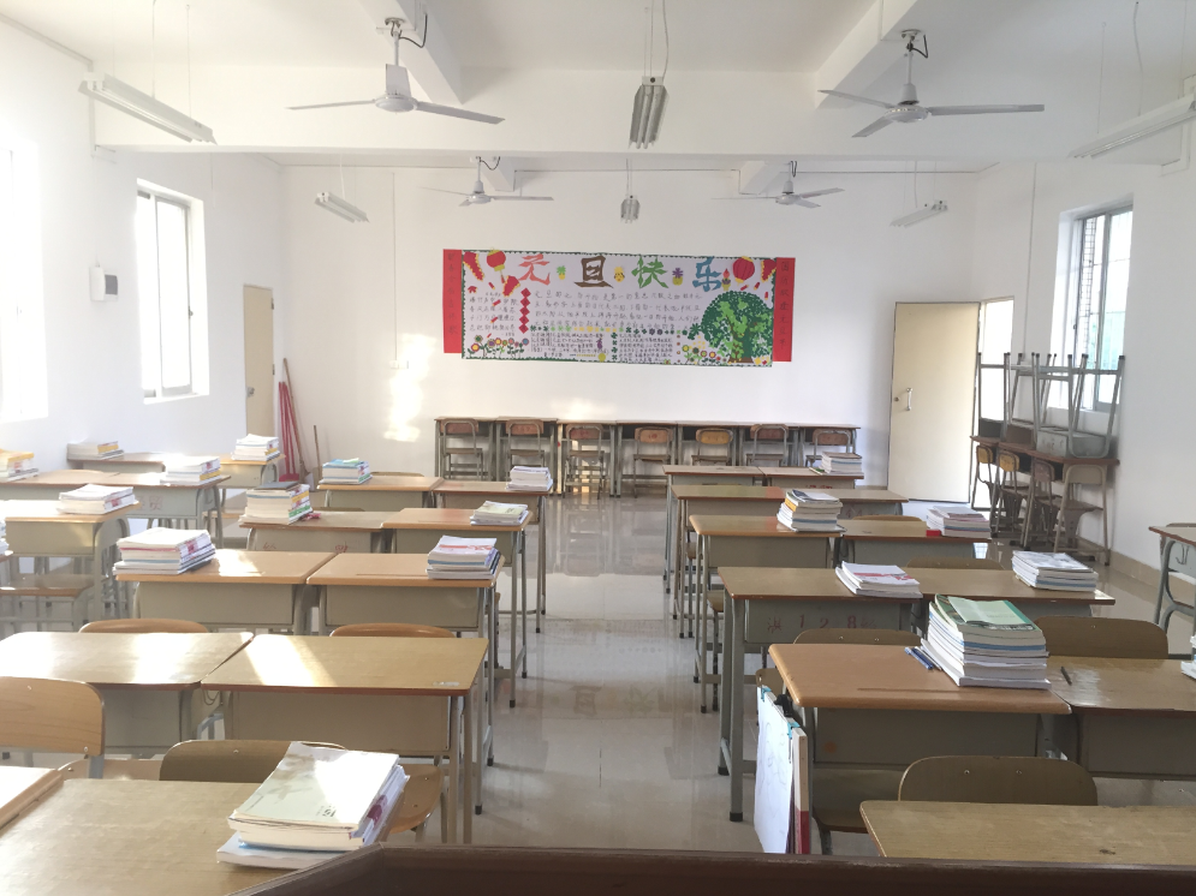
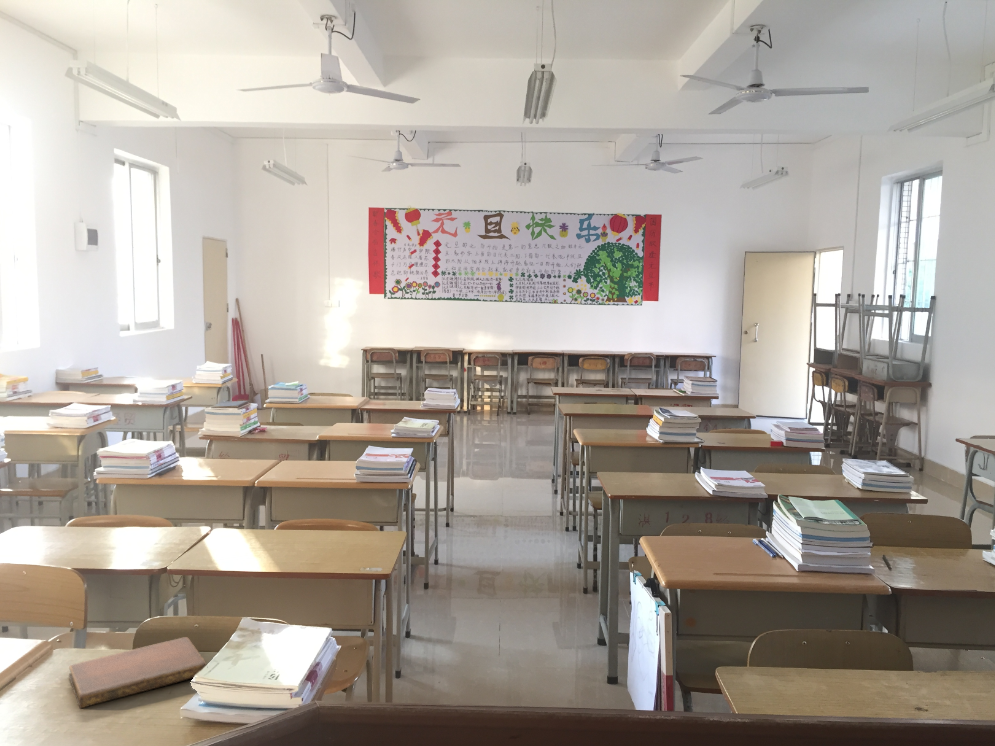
+ notebook [68,636,208,710]
